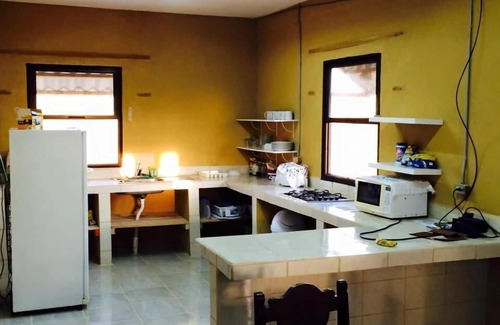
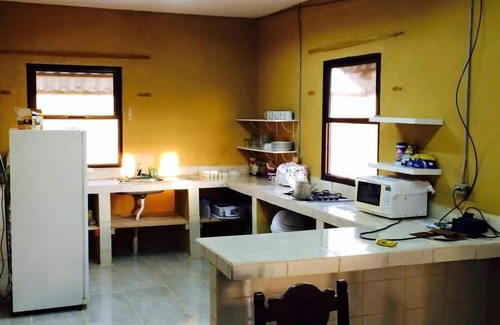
+ kettle [293,169,318,201]
